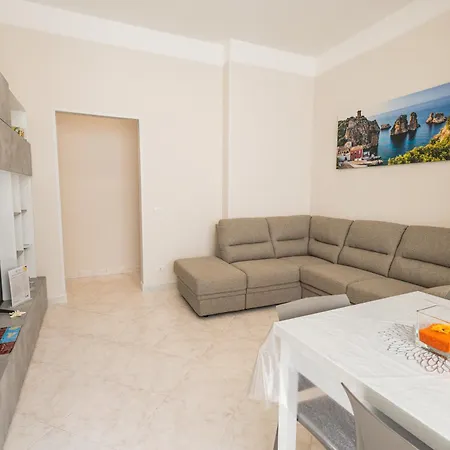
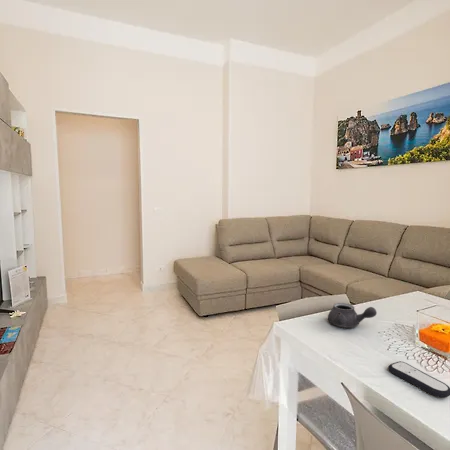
+ teapot [327,302,378,329]
+ remote control [387,360,450,399]
